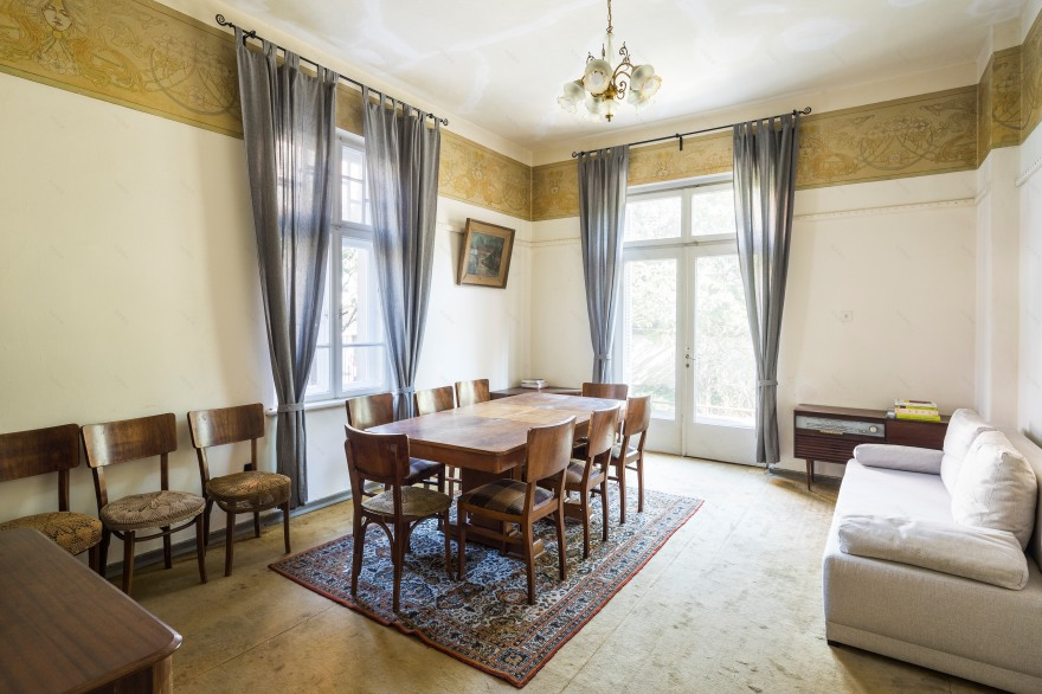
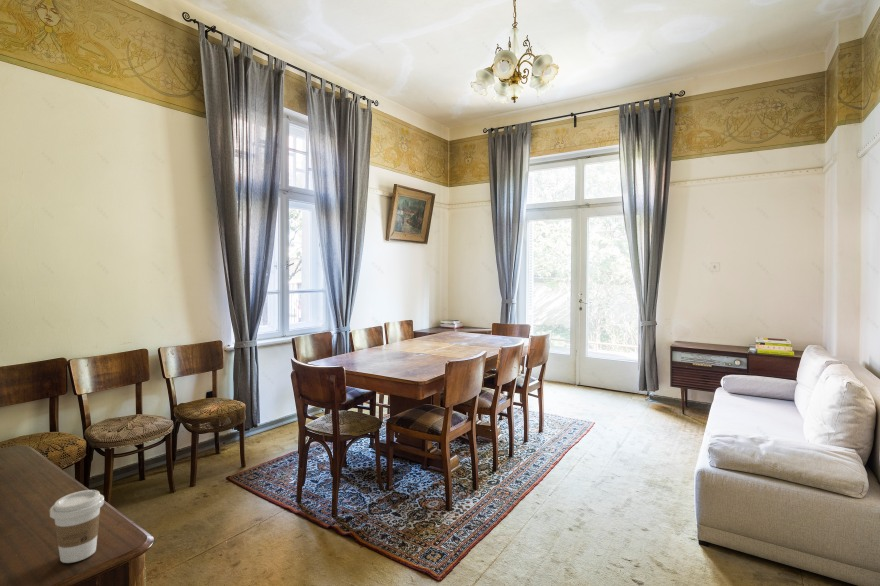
+ coffee cup [49,489,105,564]
